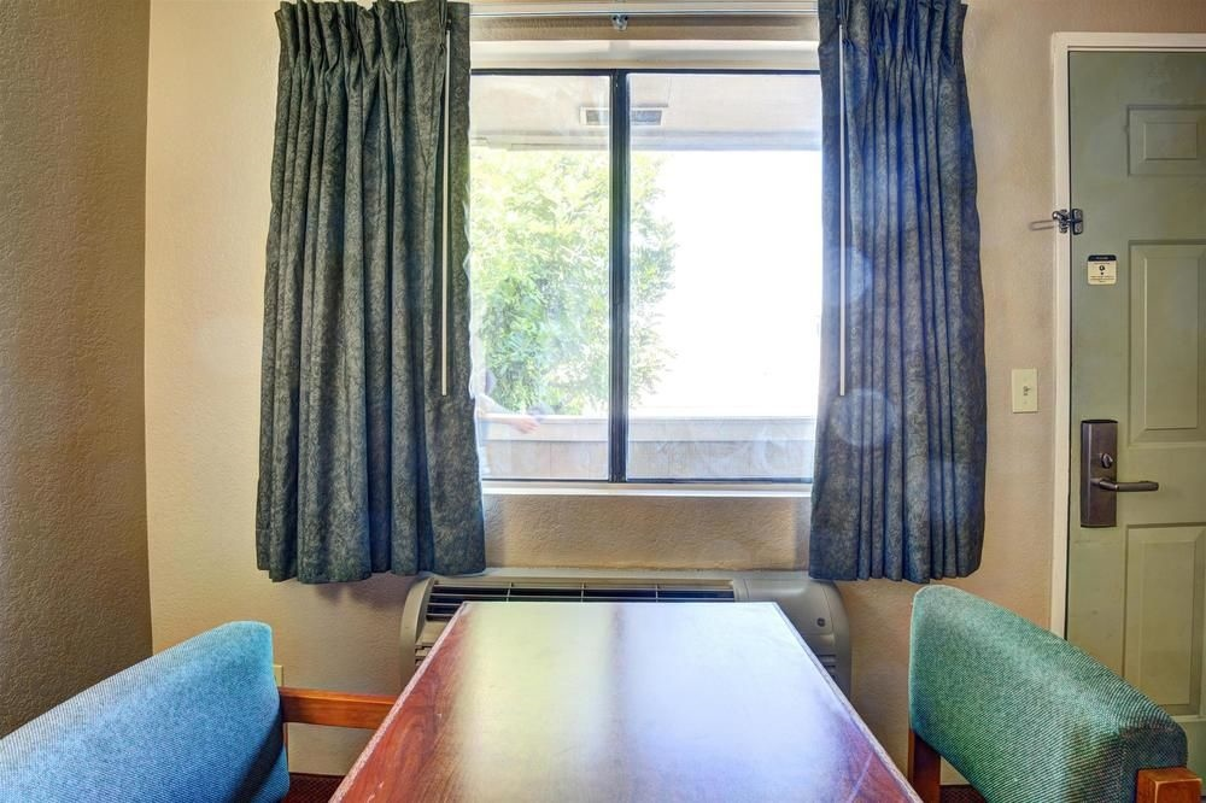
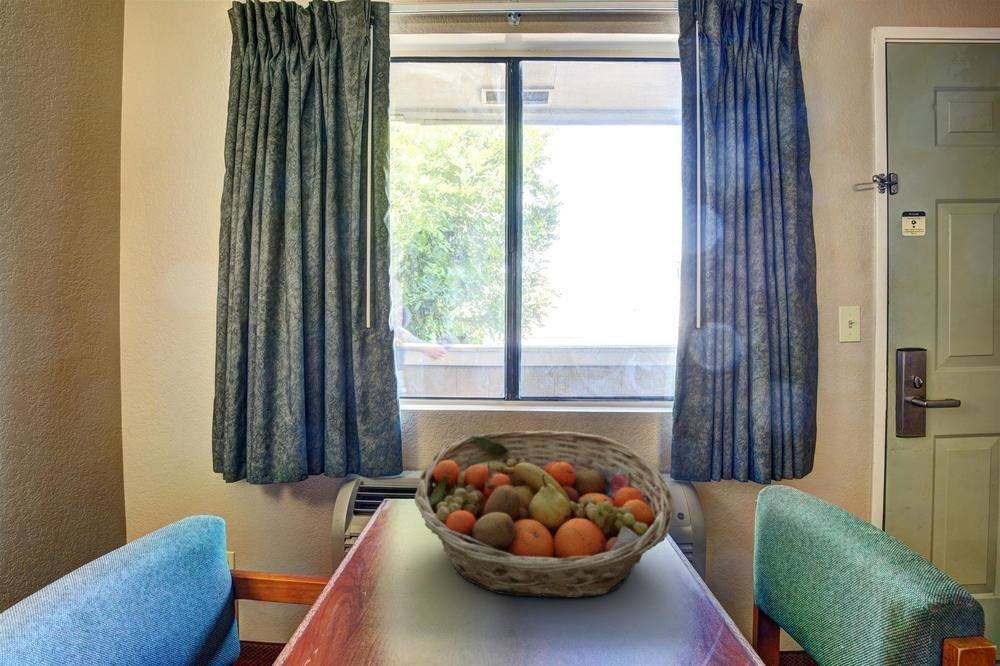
+ fruit basket [414,430,676,599]
